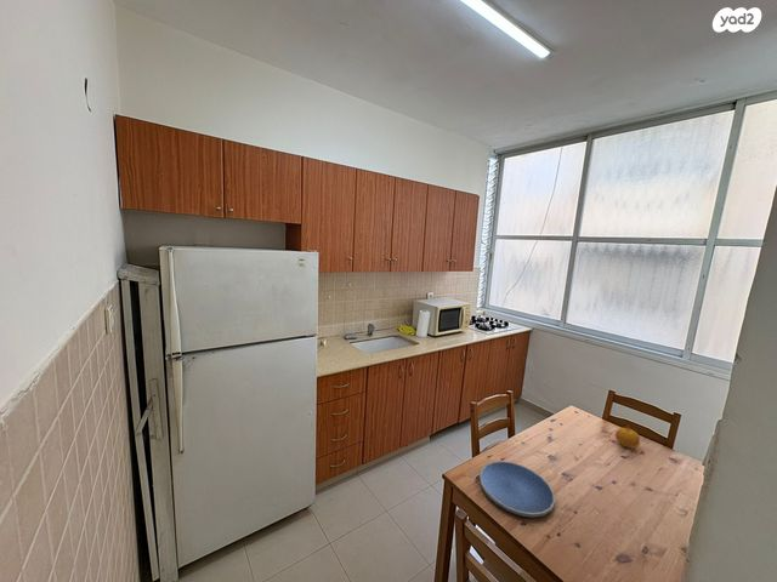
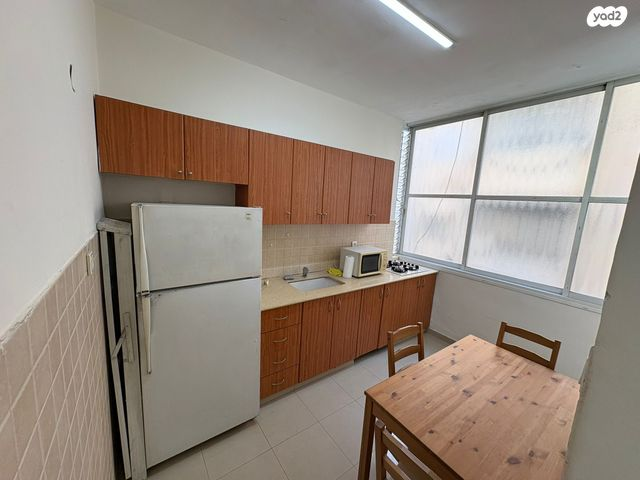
- fruit [614,424,641,450]
- plate [478,460,556,518]
